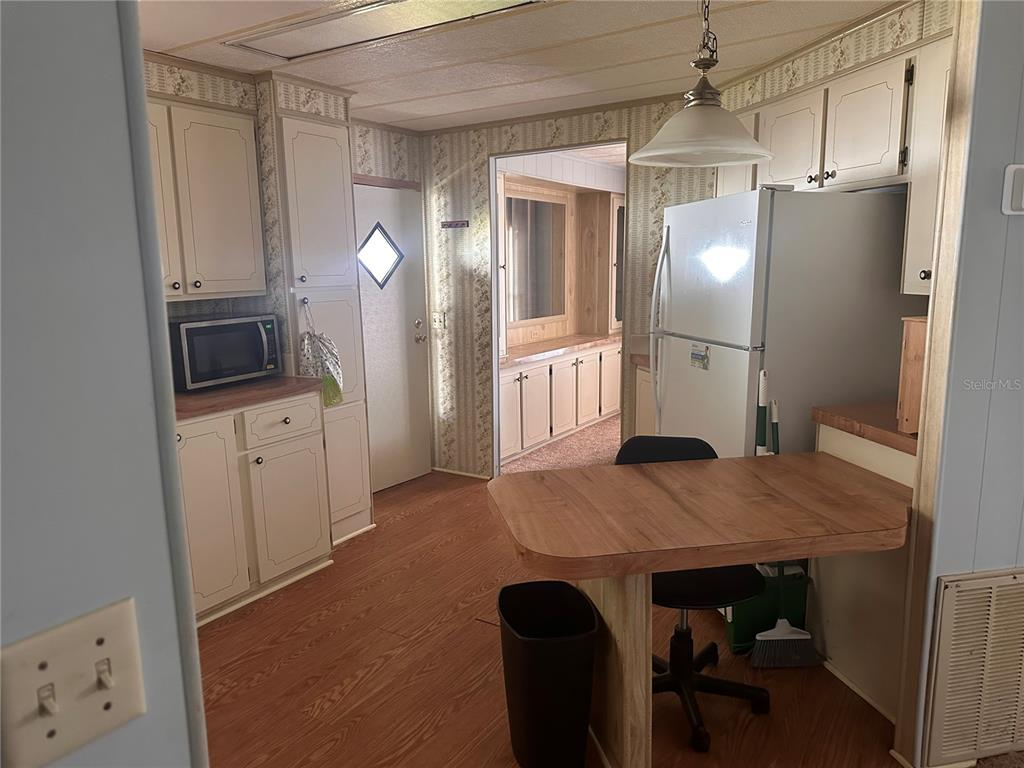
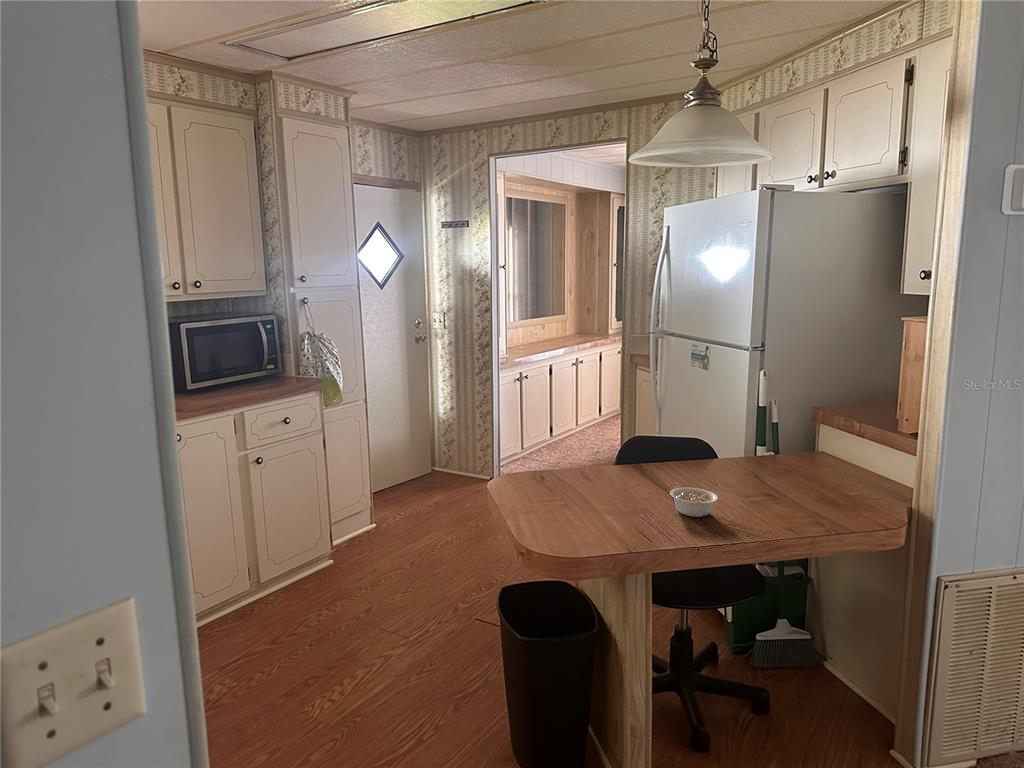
+ legume [669,487,719,518]
